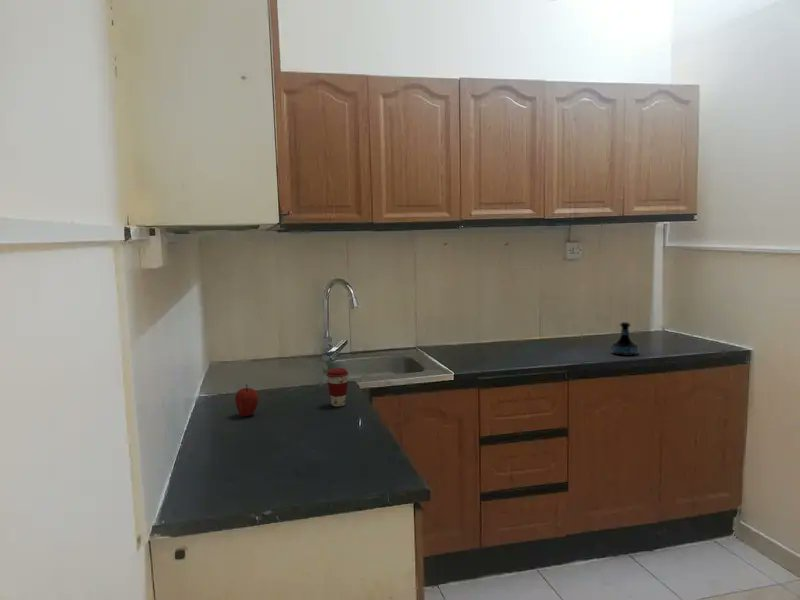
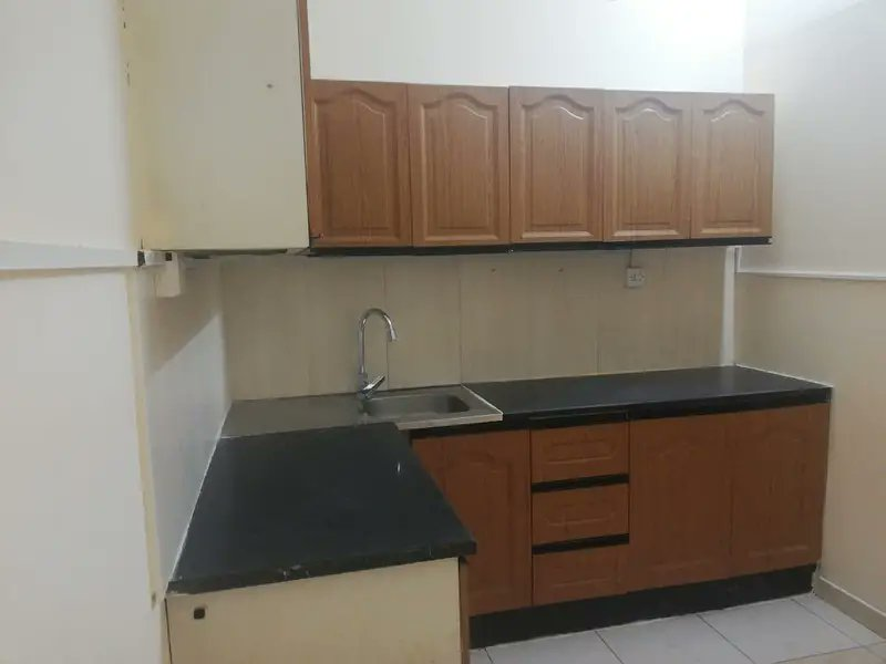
- coffee cup [326,367,349,407]
- tequila bottle [610,321,639,357]
- fruit [234,383,259,417]
